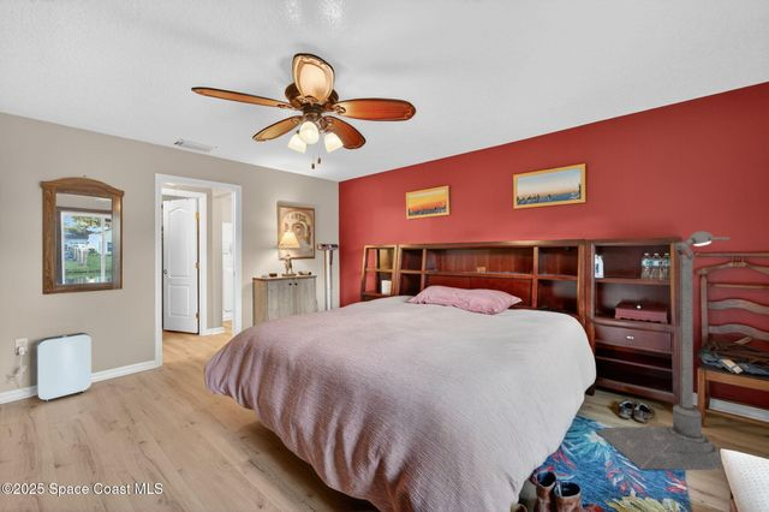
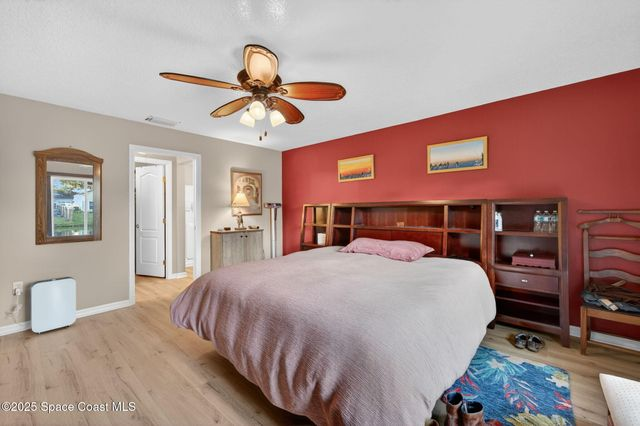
- street lamp [596,230,732,471]
